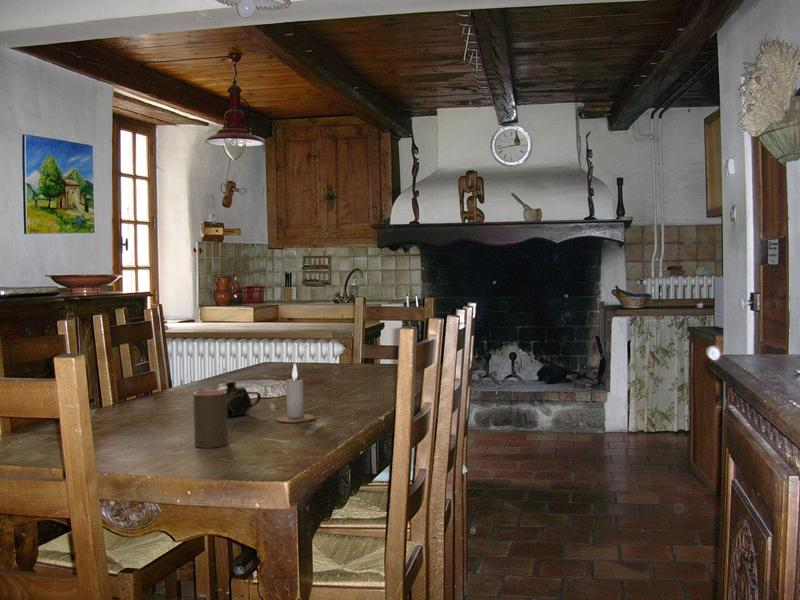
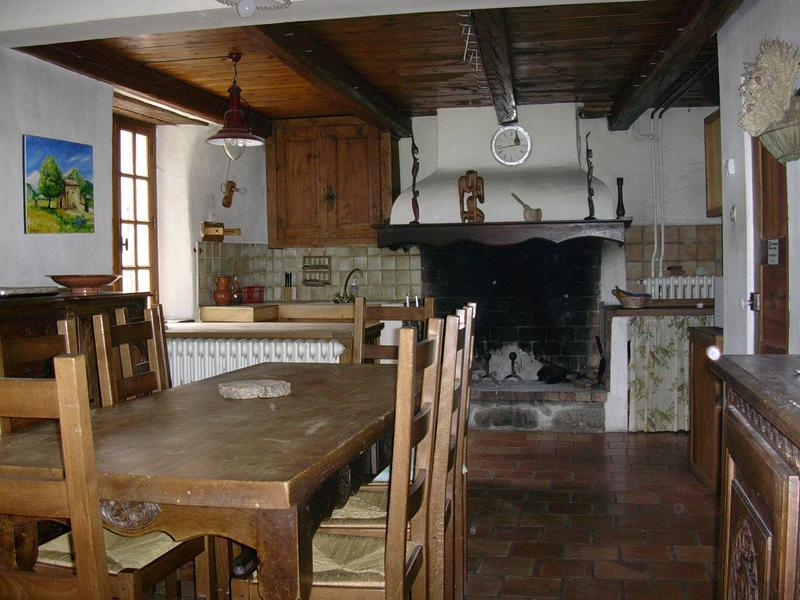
- cup [193,389,229,449]
- candle [275,363,316,423]
- teapot [197,380,262,417]
